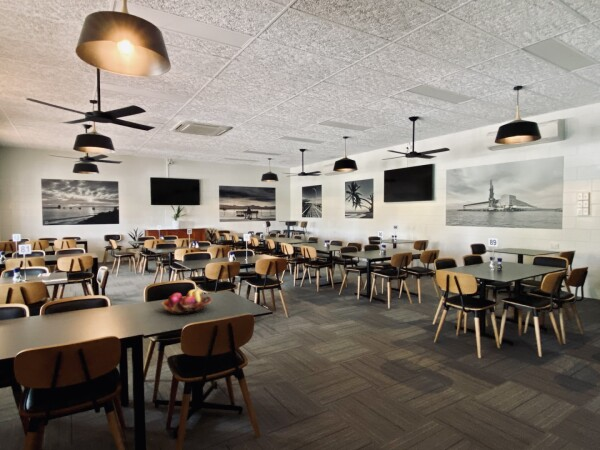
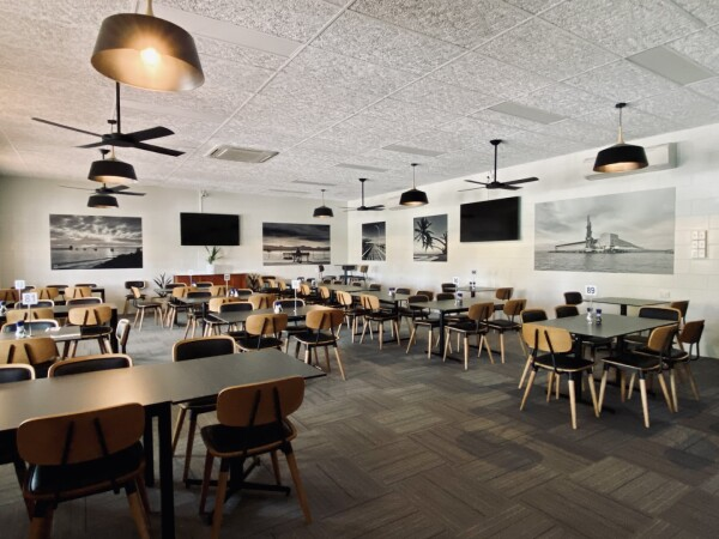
- fruit basket [160,288,213,315]
